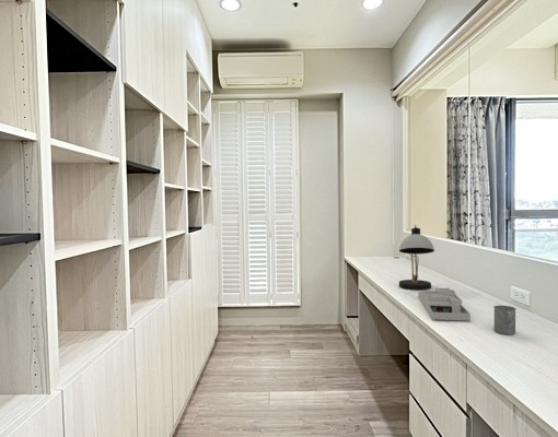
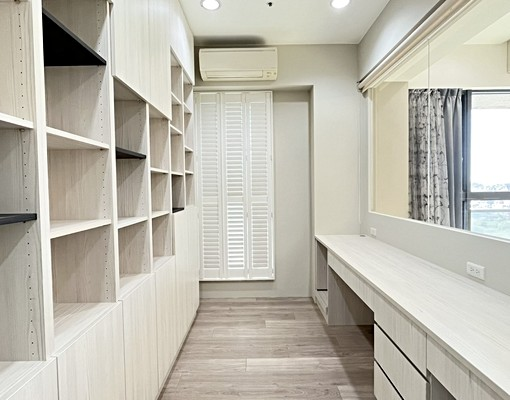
- mug [492,305,516,335]
- desk lamp [398,224,435,291]
- desk organizer [418,287,472,322]
